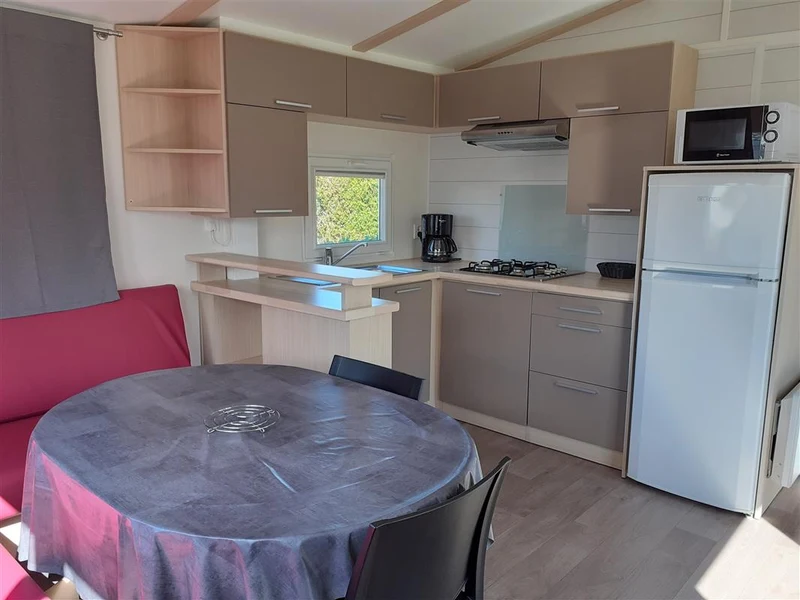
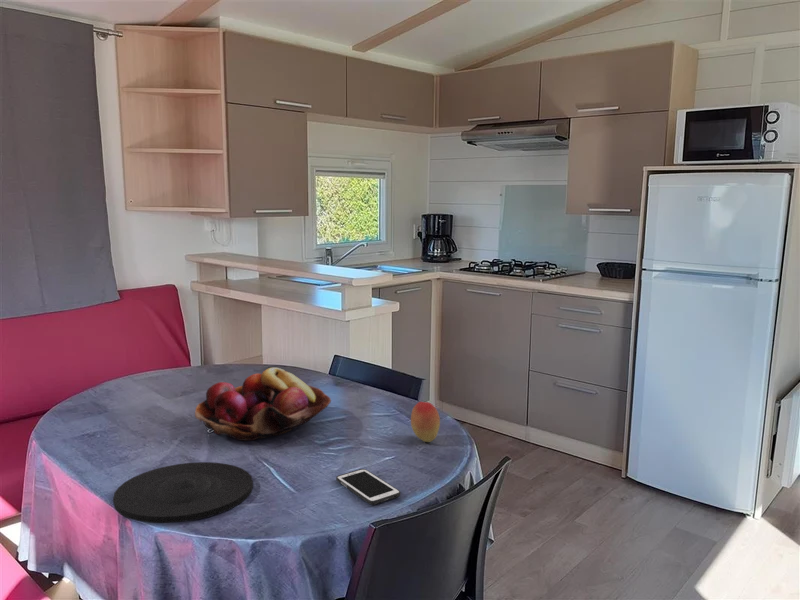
+ cell phone [335,468,401,506]
+ fruit [410,401,441,443]
+ plate [112,461,254,524]
+ fruit basket [194,367,332,441]
